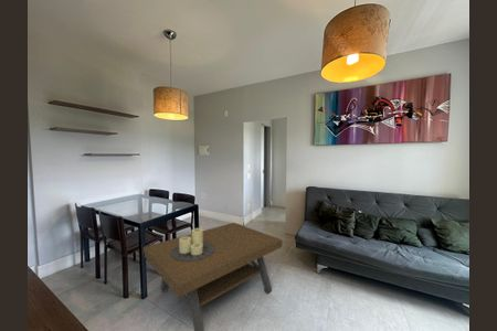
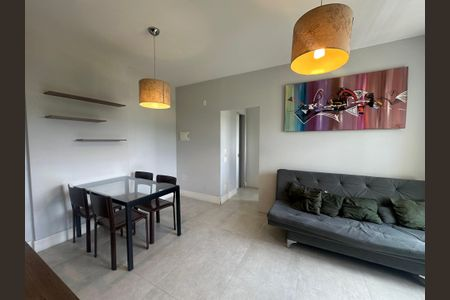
- coffee table [142,222,283,331]
